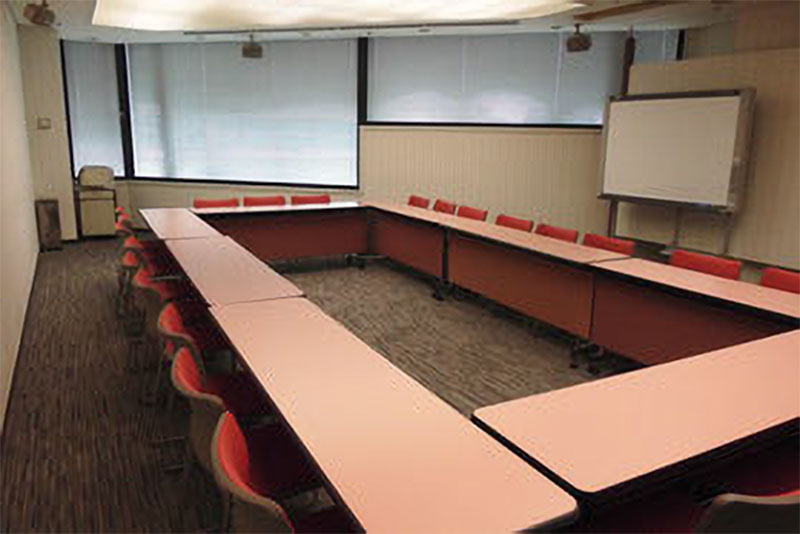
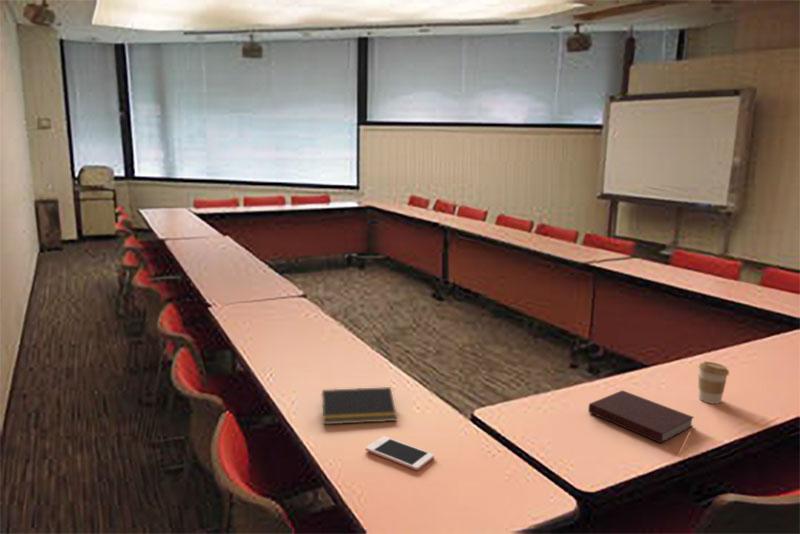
+ cell phone [365,435,435,471]
+ notebook [587,389,695,444]
+ notepad [319,386,398,425]
+ coffee cup [697,360,730,405]
